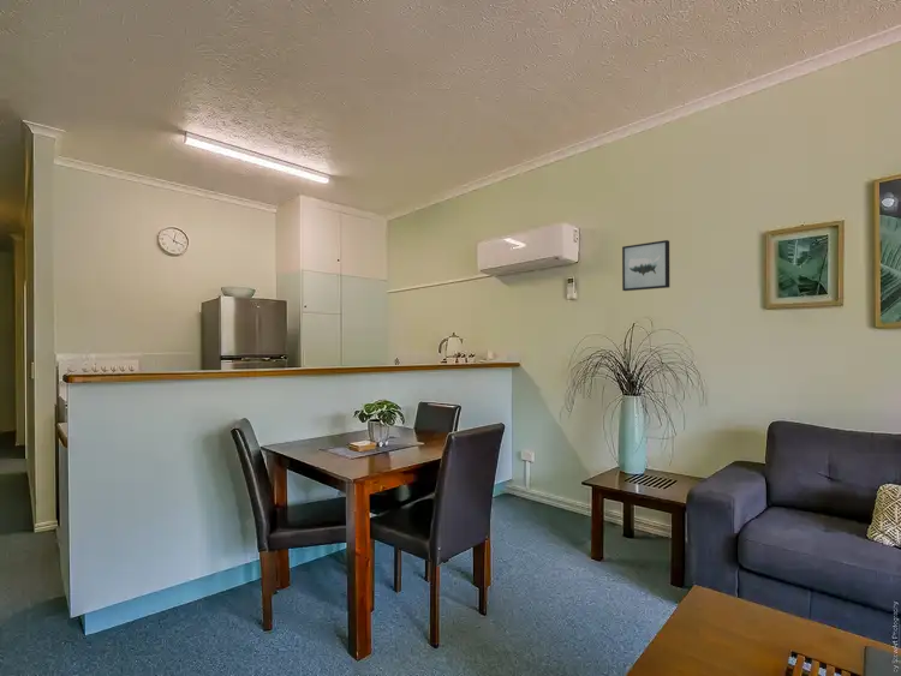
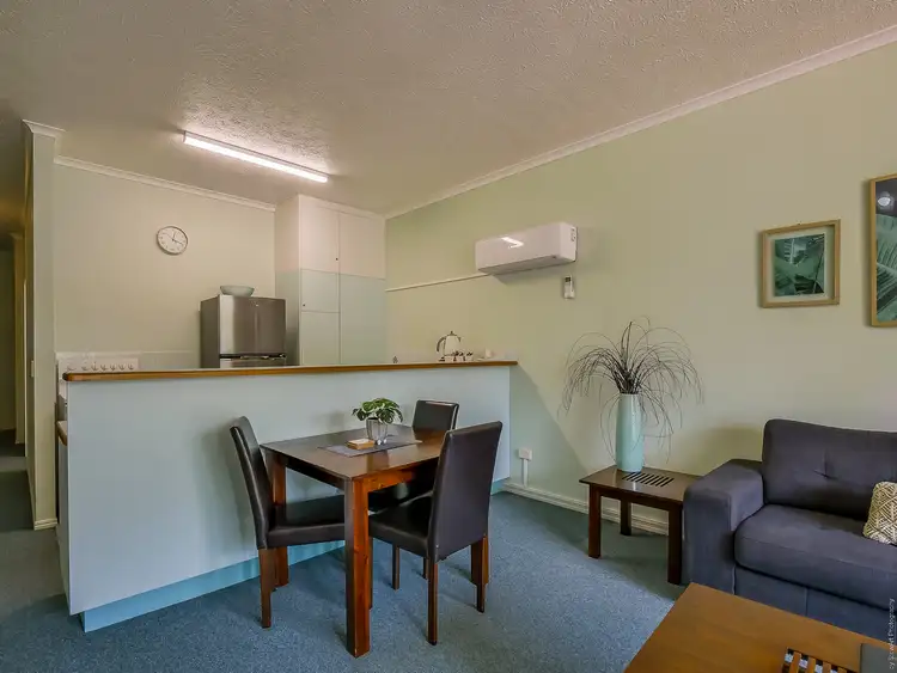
- wall art [621,239,670,292]
